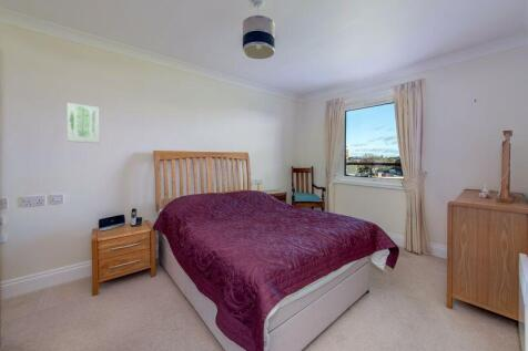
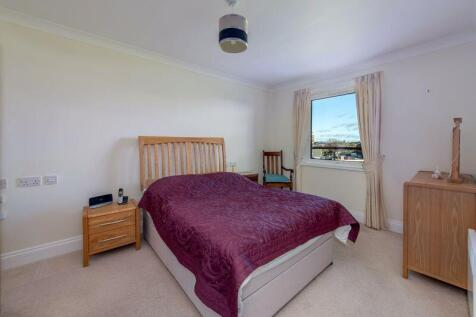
- wall art [67,102,101,144]
